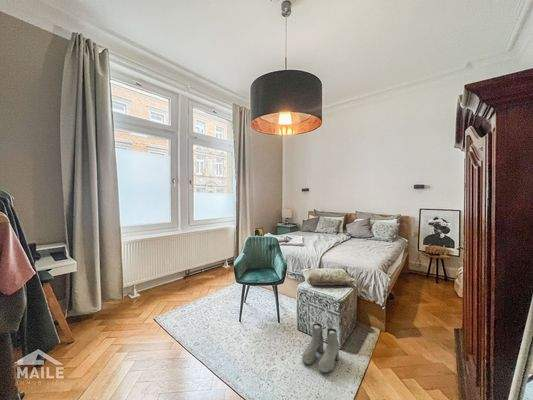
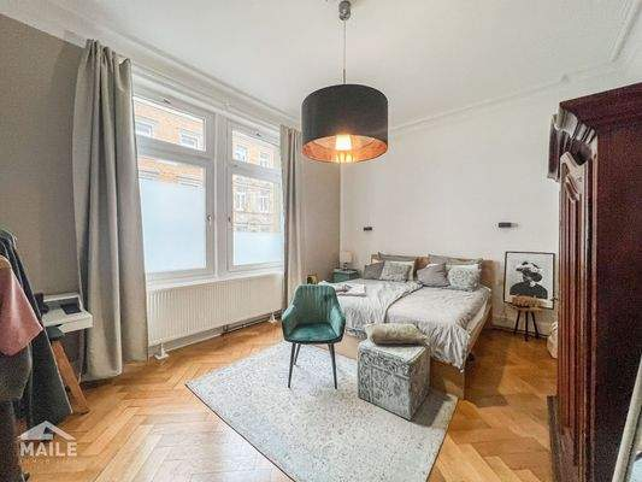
- boots [301,322,340,374]
